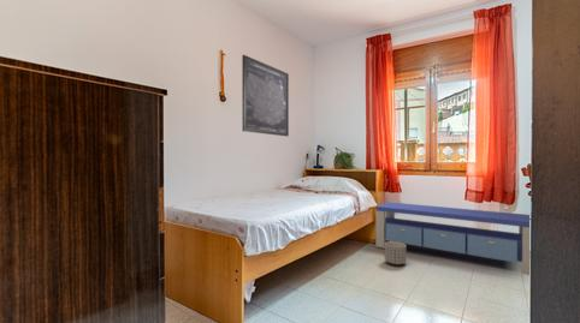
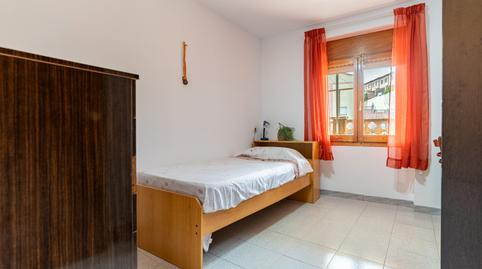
- planter [384,240,408,267]
- storage bench [374,201,532,276]
- wall art [241,54,290,138]
